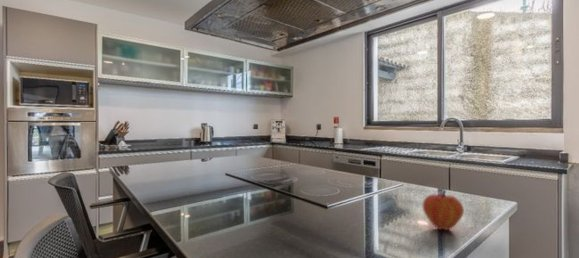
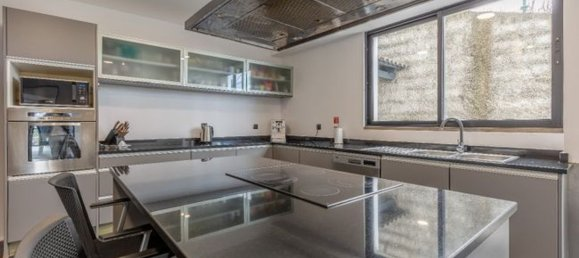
- fruit [422,189,465,231]
